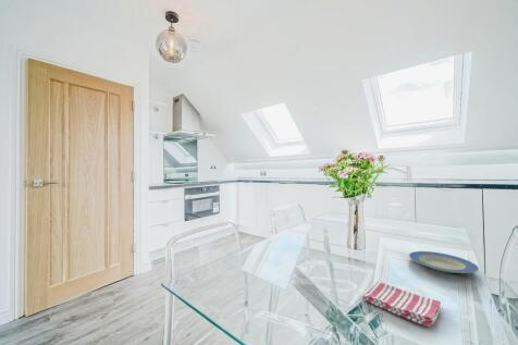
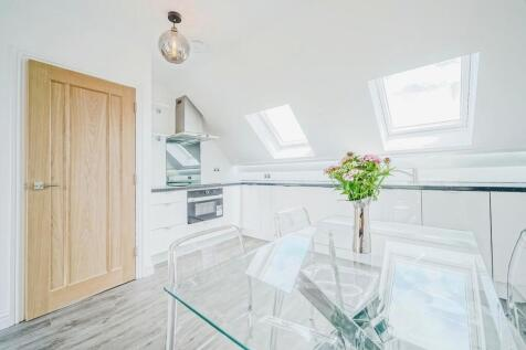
- dish towel [361,281,442,328]
- plate [408,250,480,274]
